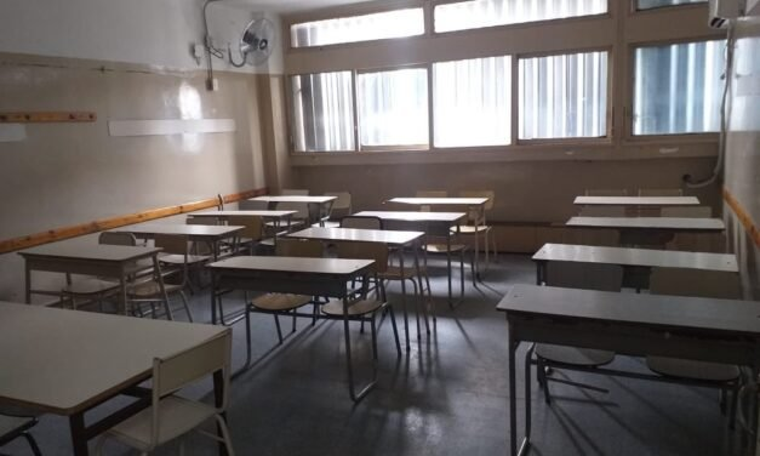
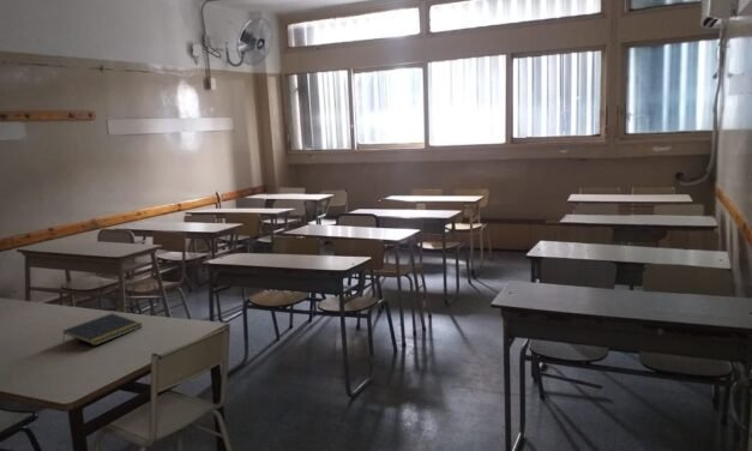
+ notepad [62,312,144,347]
